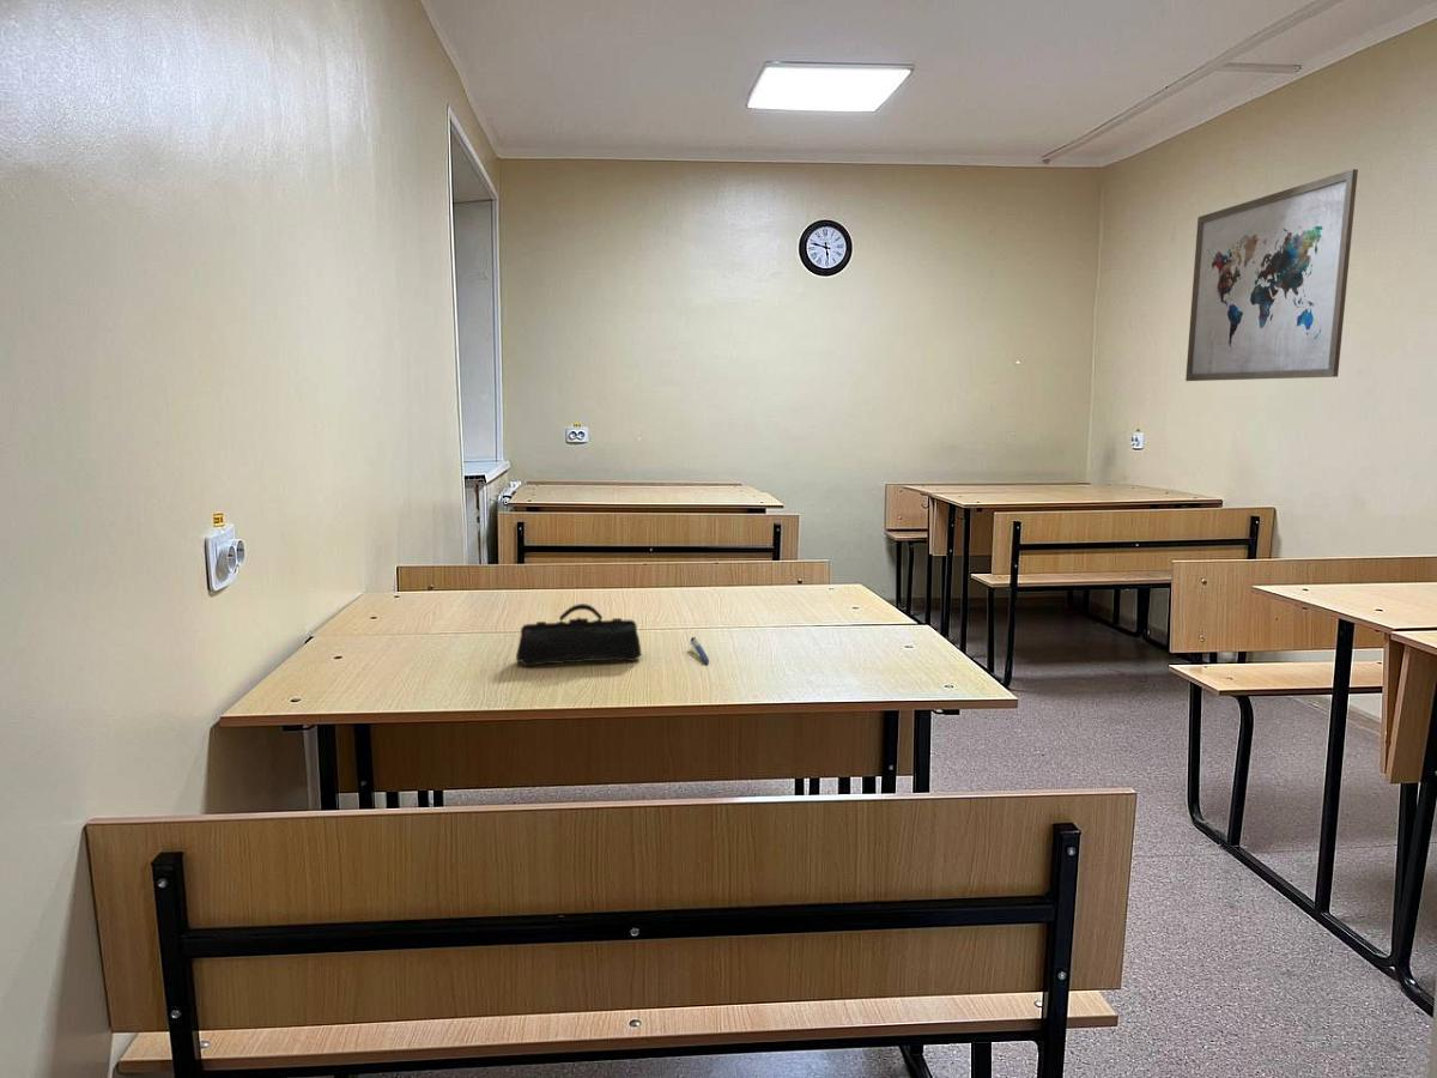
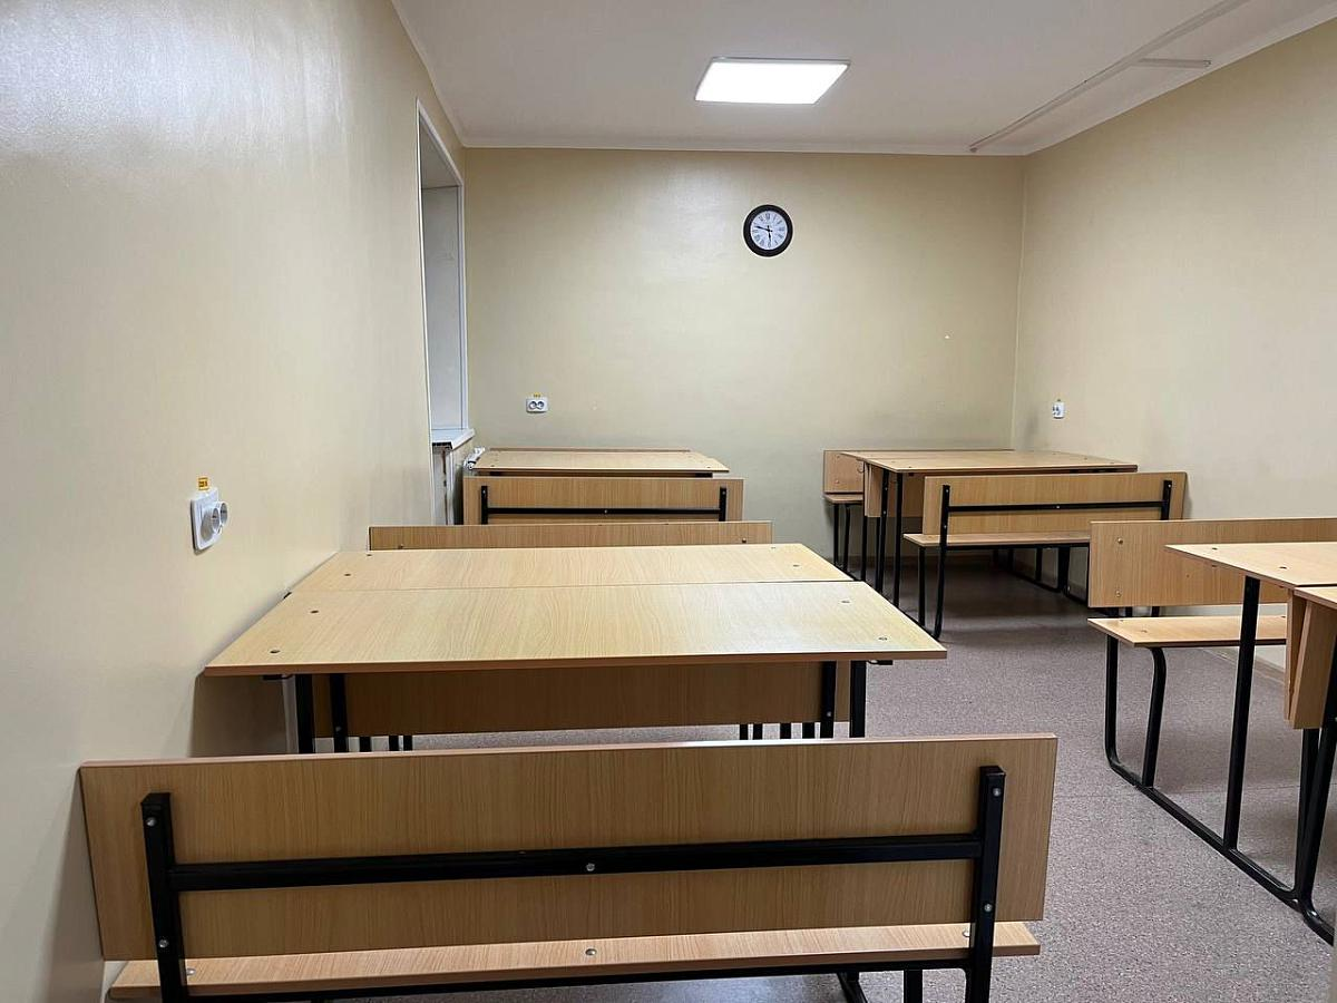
- pen [689,636,710,665]
- pencil case [515,602,643,668]
- wall art [1184,168,1359,382]
